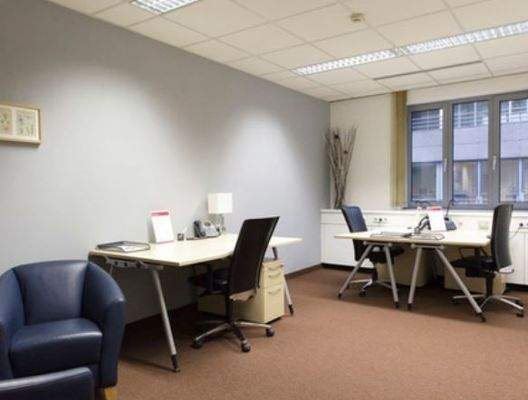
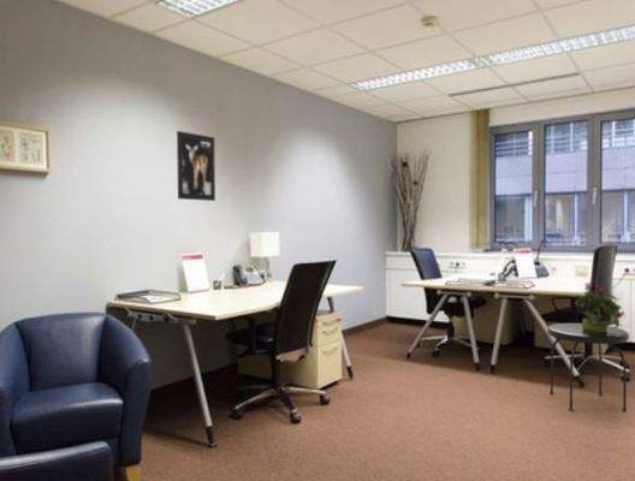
+ wall art [176,130,216,202]
+ side table [546,322,630,412]
+ potted plant [574,284,627,332]
